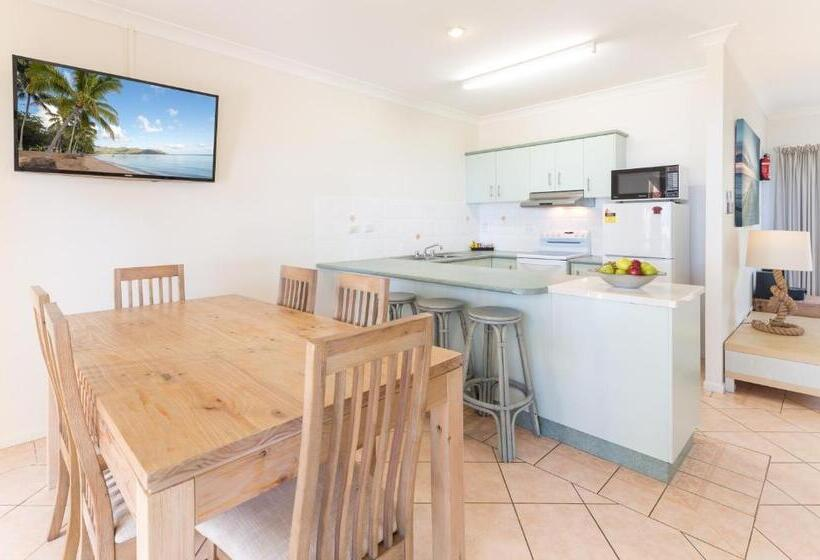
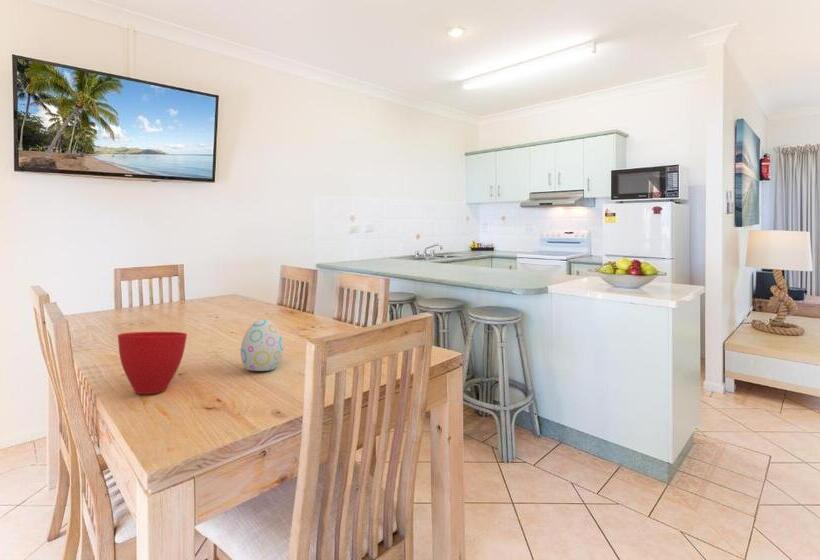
+ decorative egg [240,318,284,372]
+ cup [117,331,188,395]
